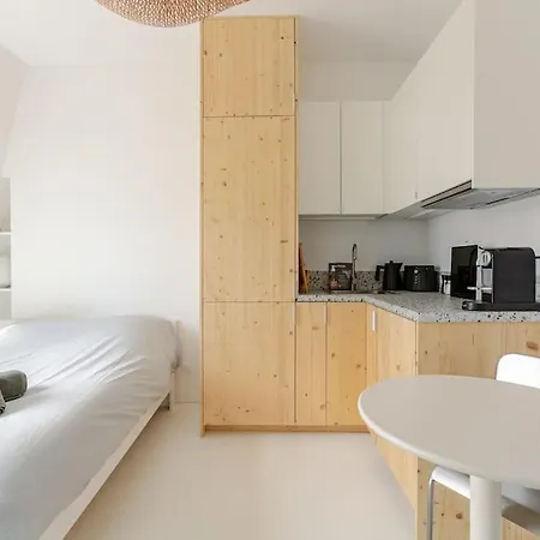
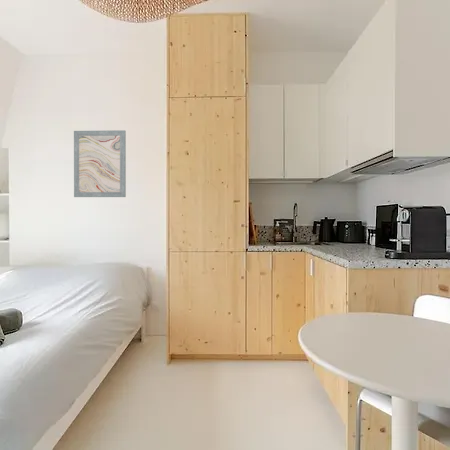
+ wall art [73,129,127,198]
